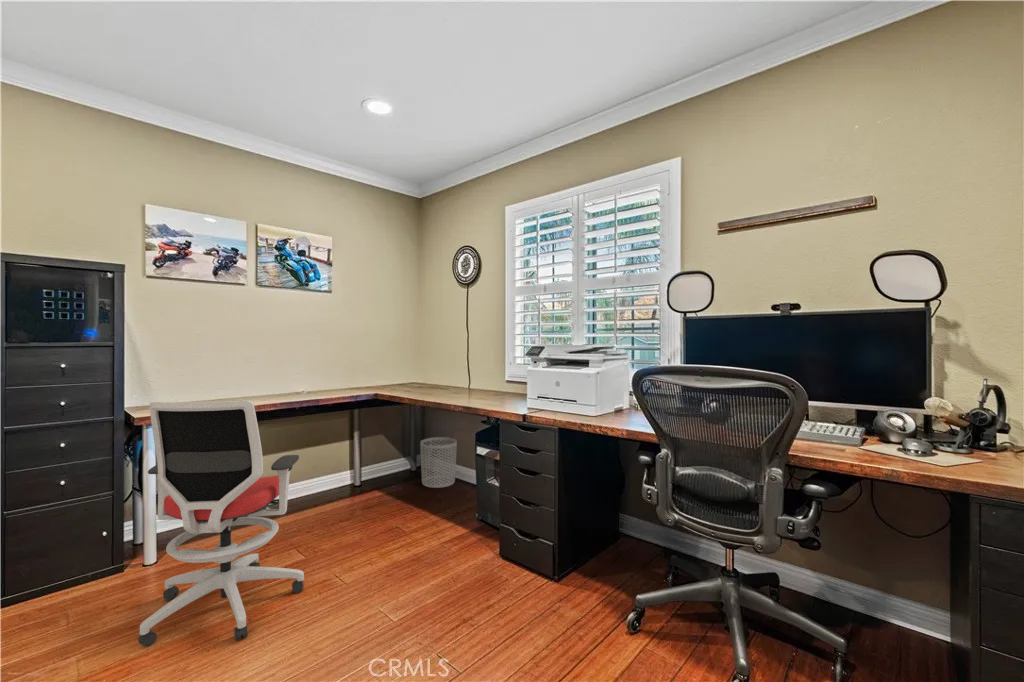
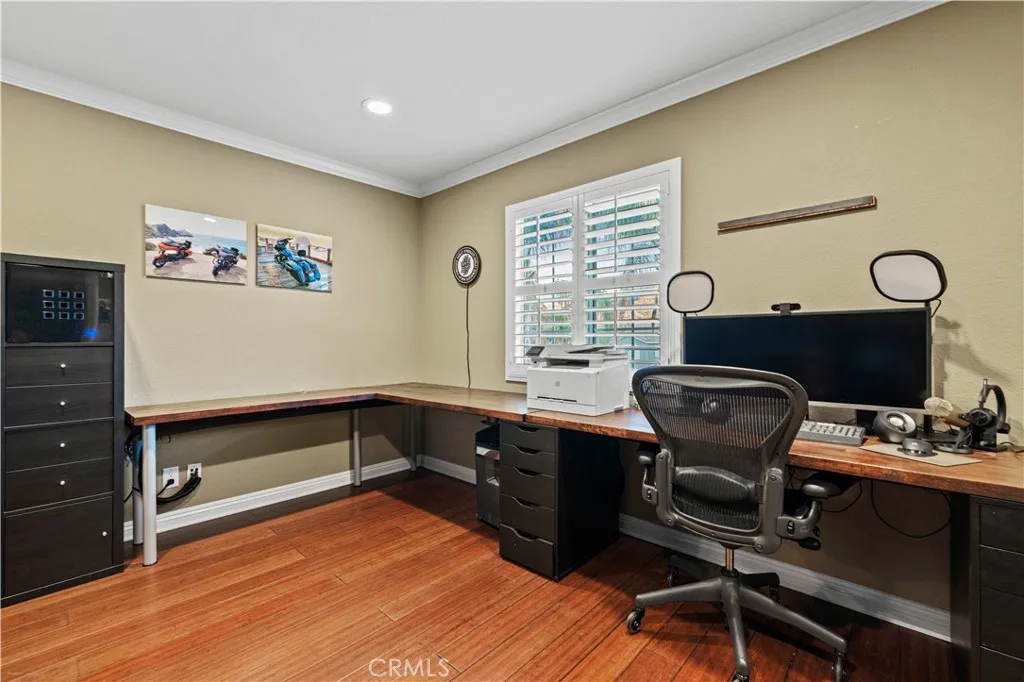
- waste bin [419,436,458,489]
- office chair [137,400,305,648]
